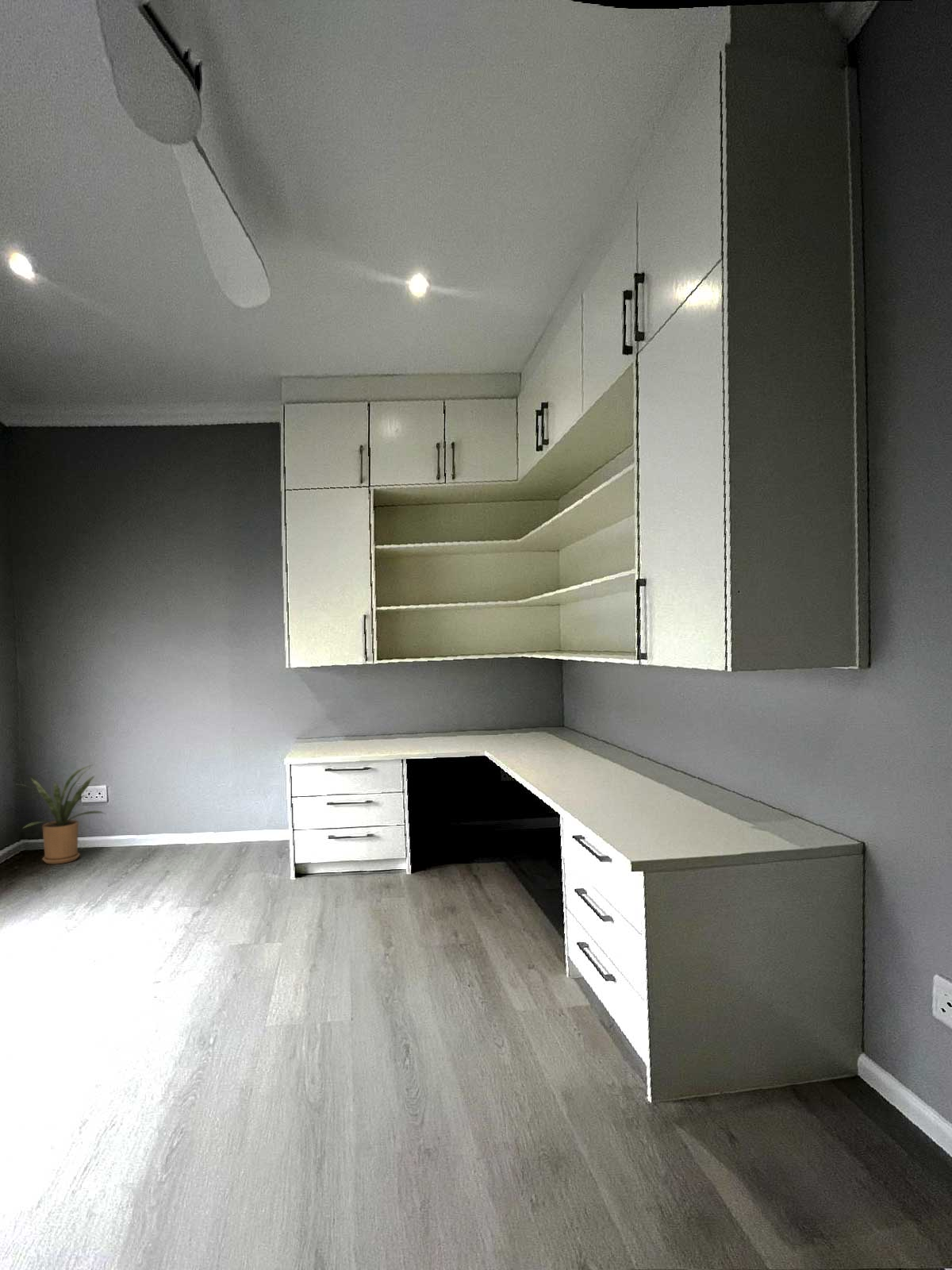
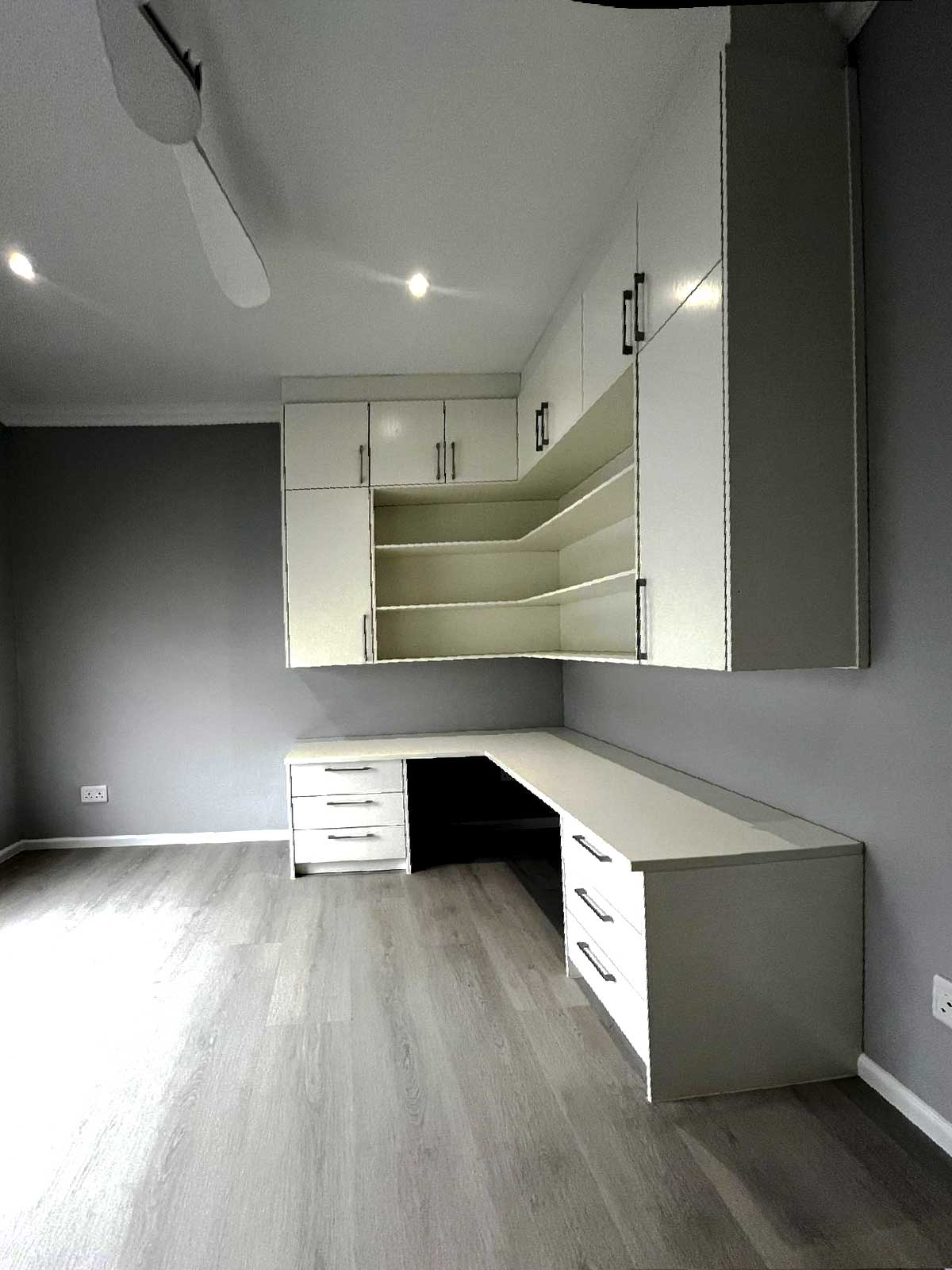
- house plant [17,764,106,865]
